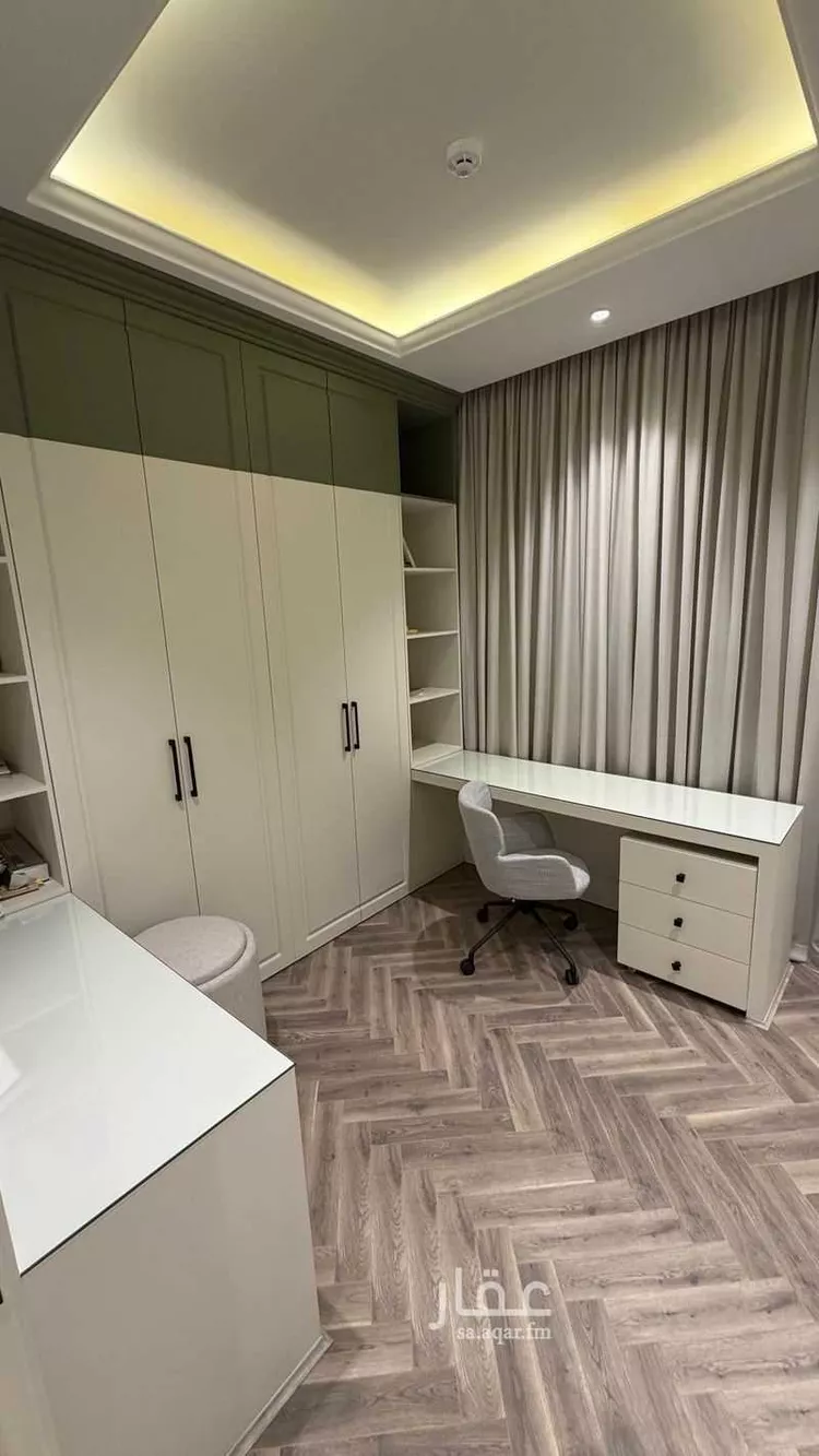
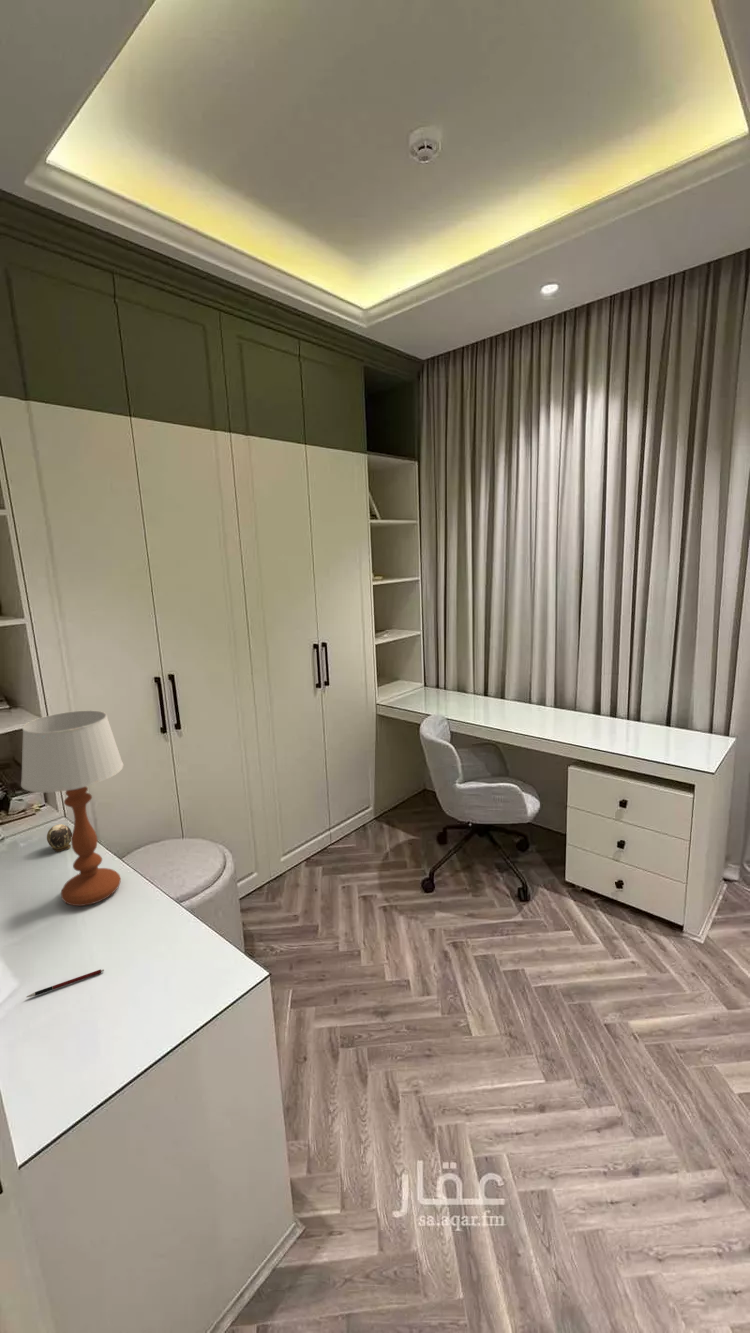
+ pen [26,968,105,998]
+ decorative egg [46,823,73,853]
+ table lamp [20,709,125,907]
